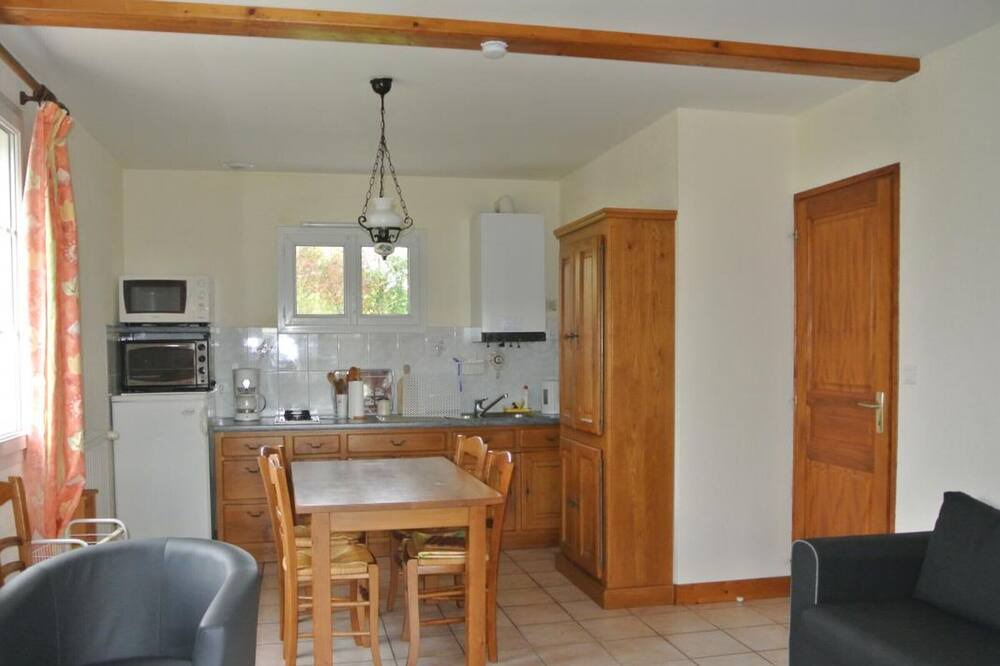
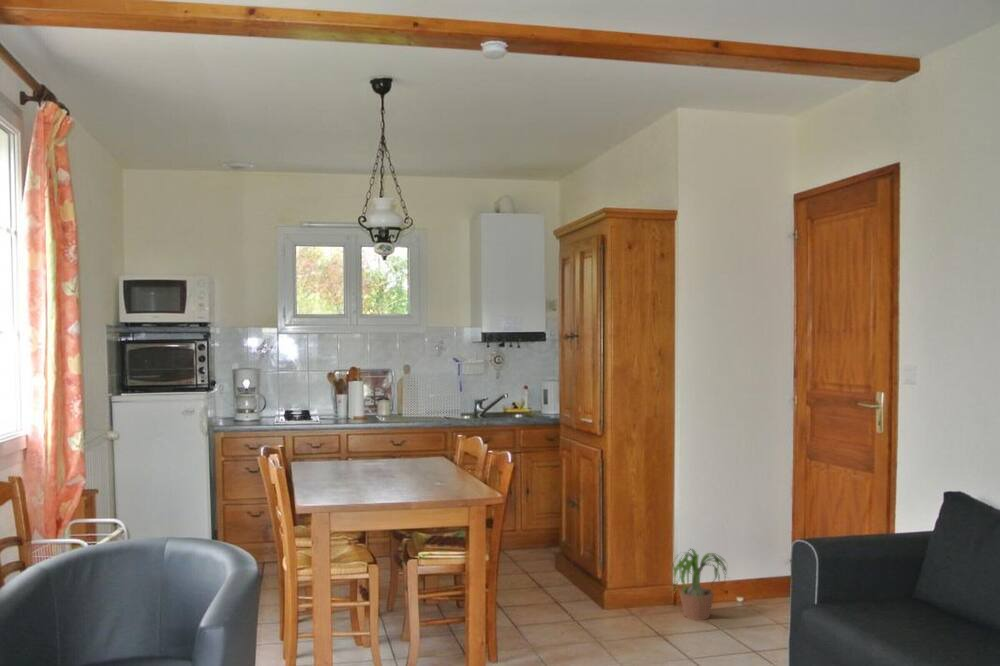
+ potted plant [669,548,735,621]
